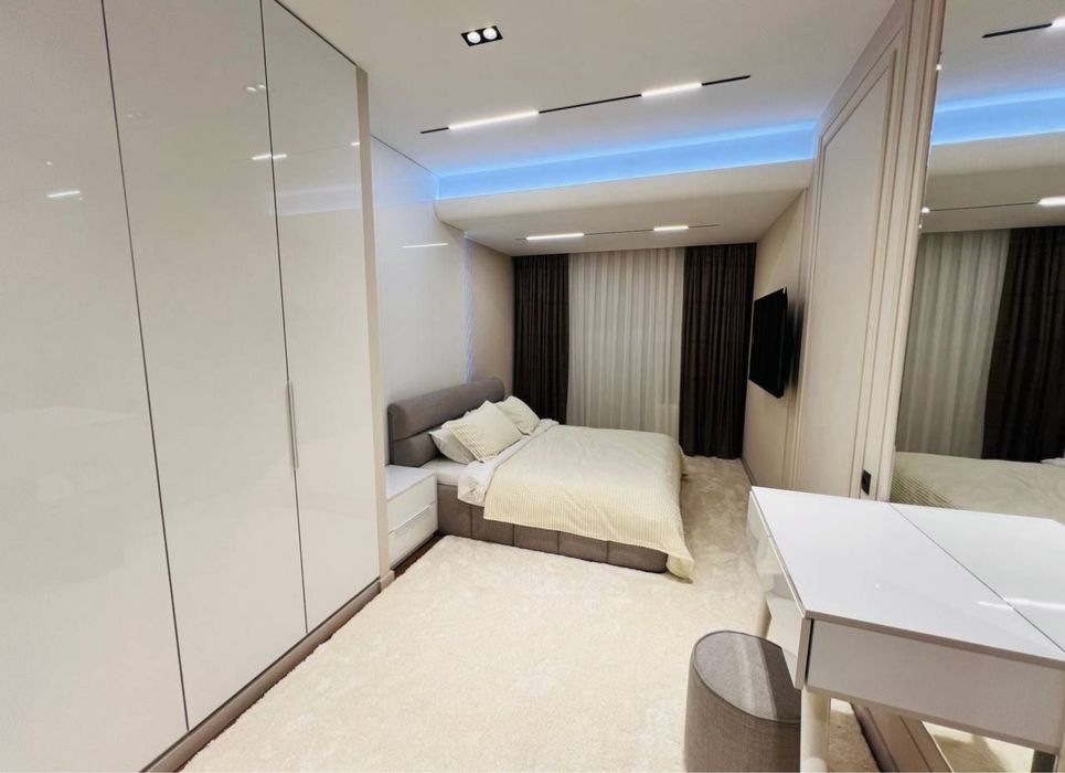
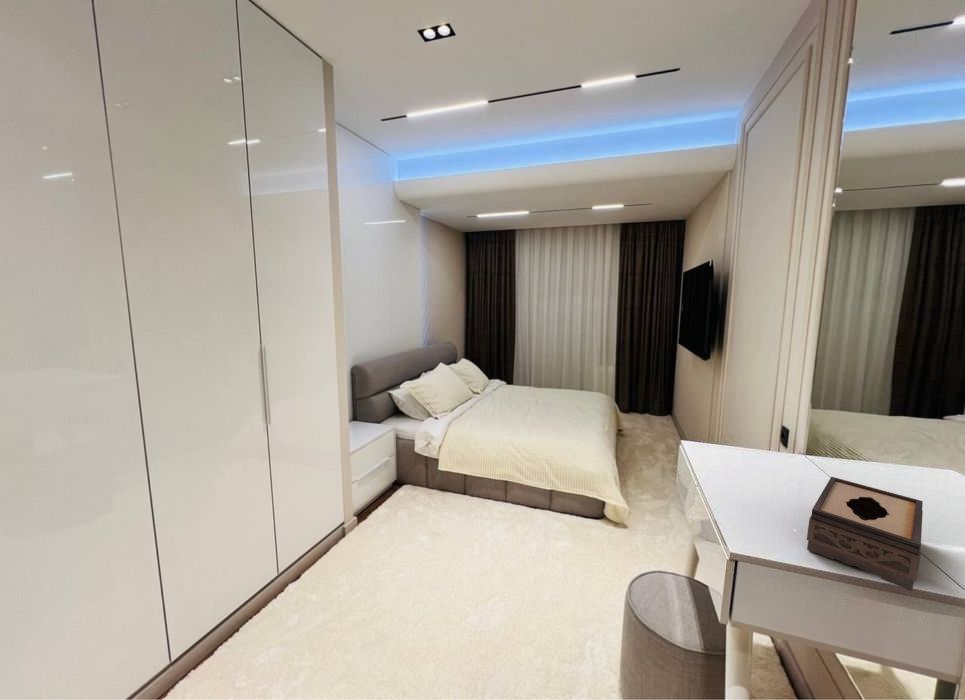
+ tissue box [806,476,924,592]
